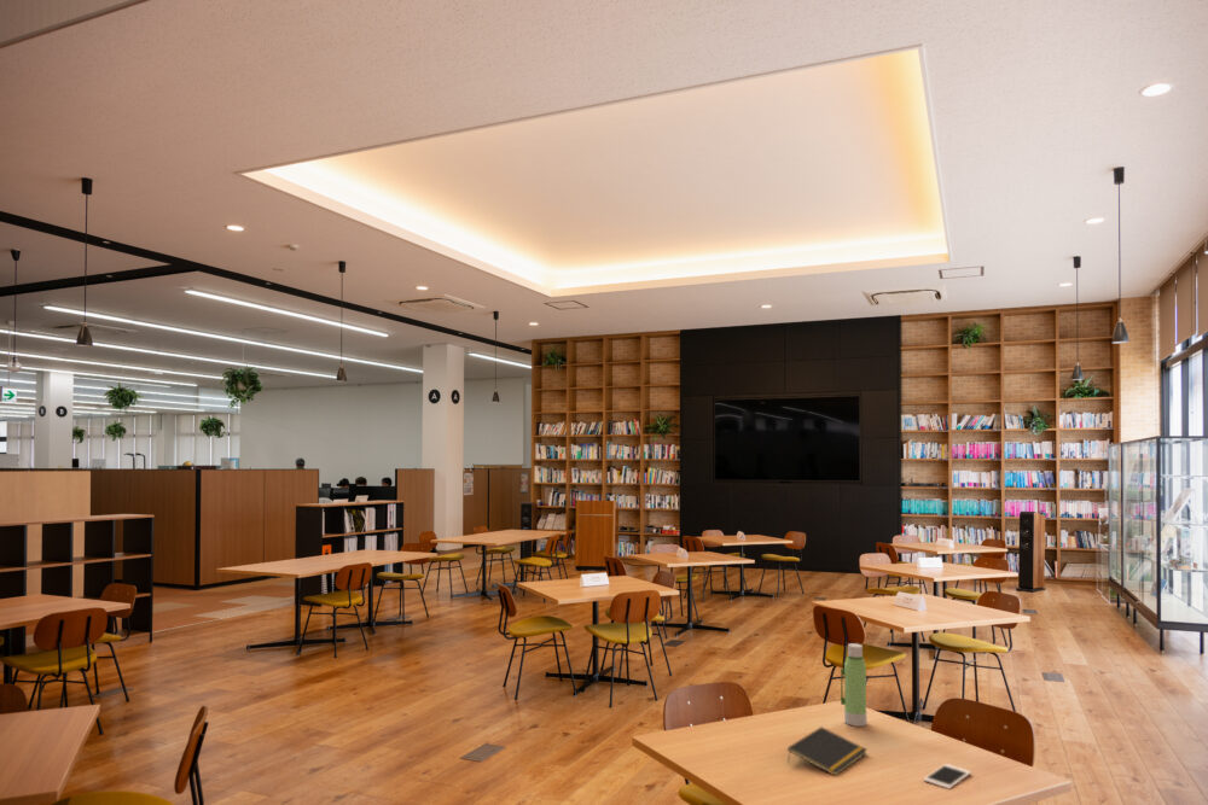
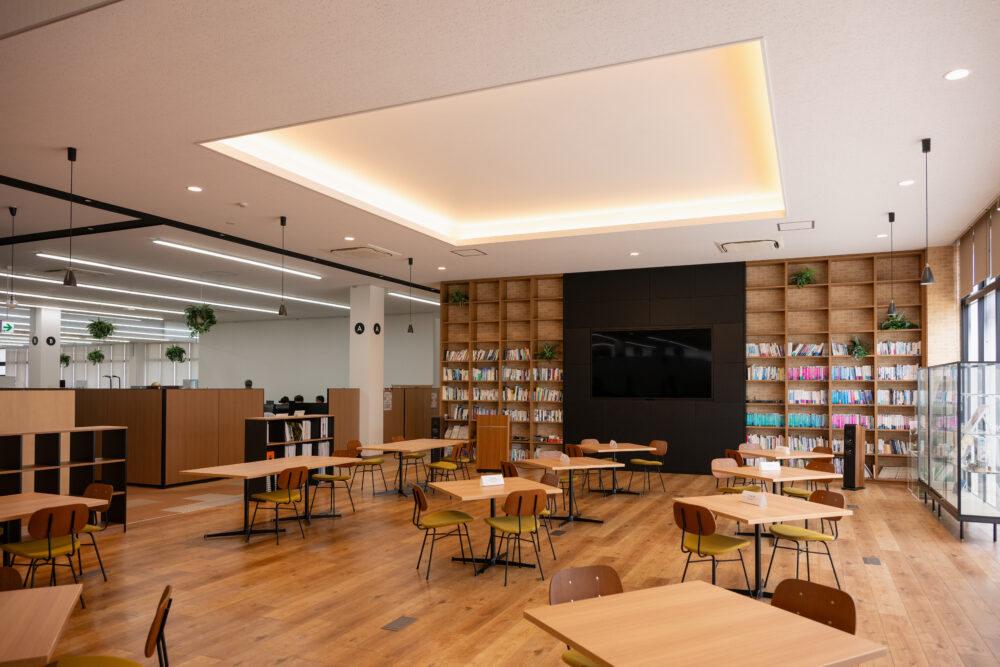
- water bottle [840,642,867,728]
- cell phone [923,763,972,791]
- notepad [786,725,869,776]
